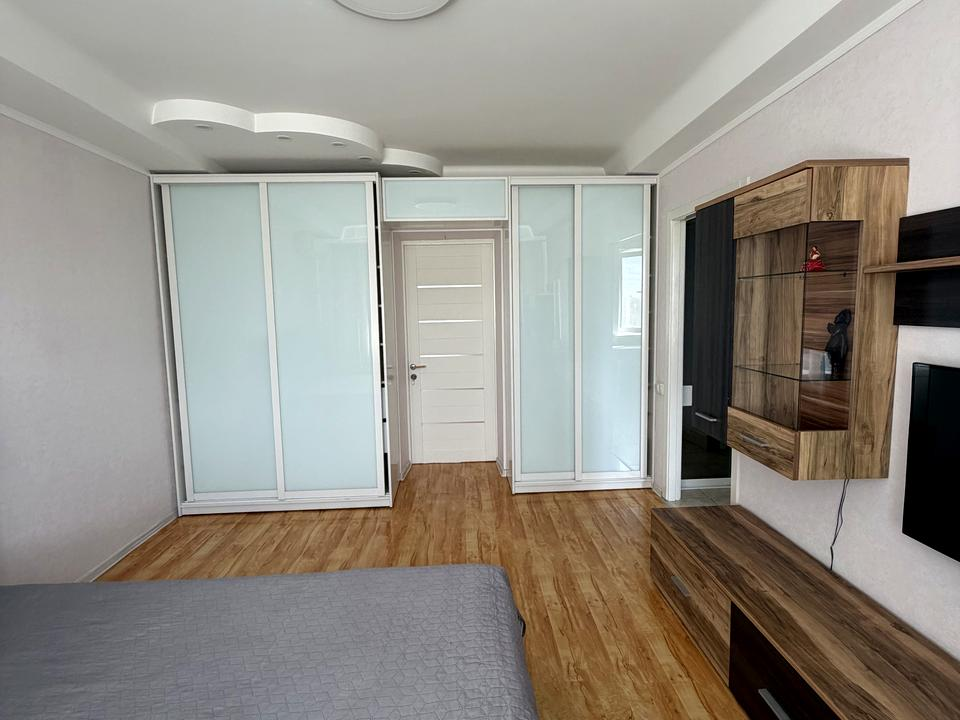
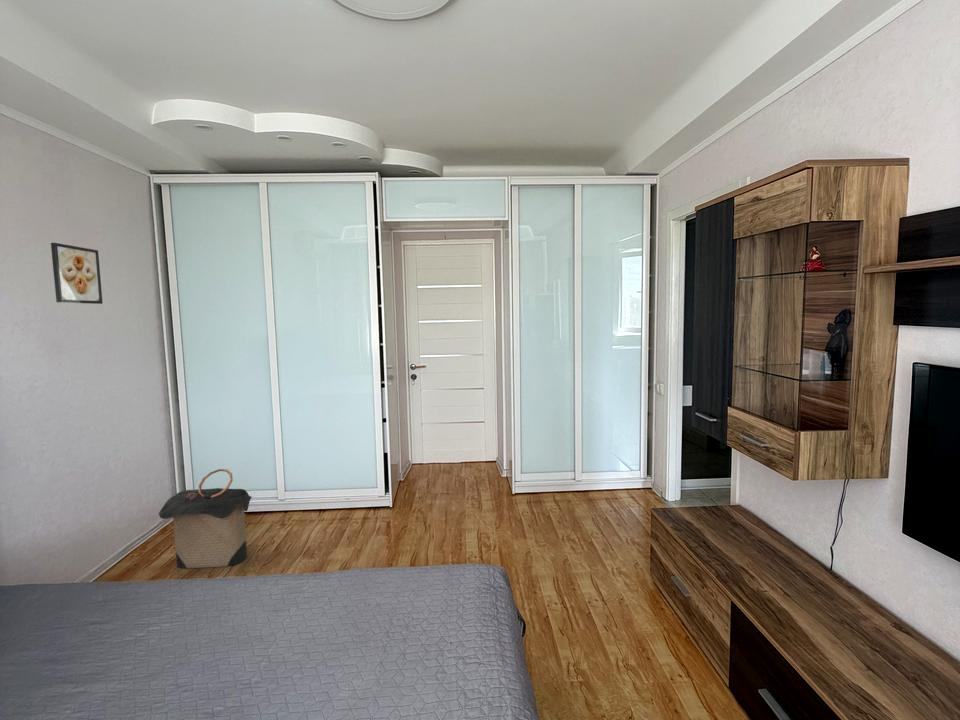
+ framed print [50,242,103,305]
+ laundry hamper [158,468,253,569]
